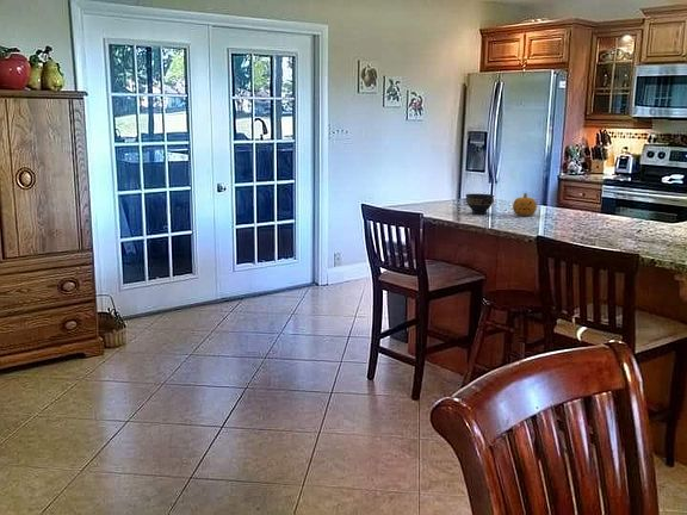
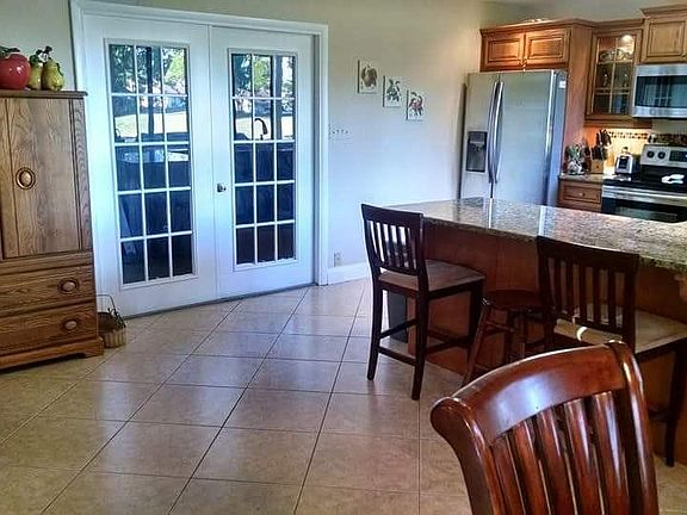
- bowl [465,193,495,216]
- fruit [512,192,538,217]
